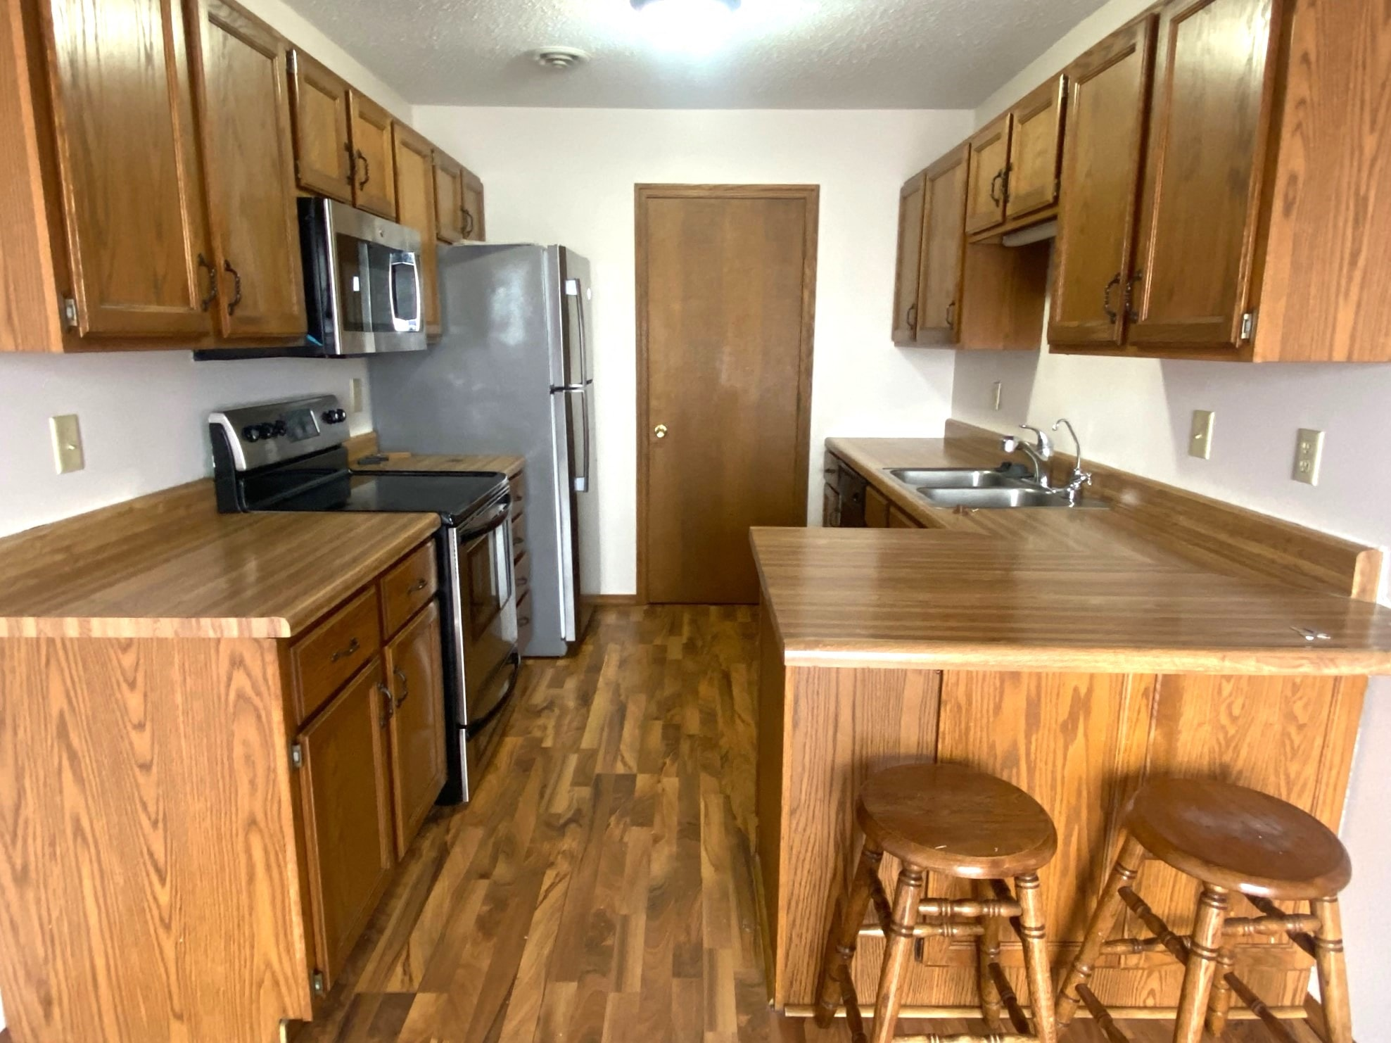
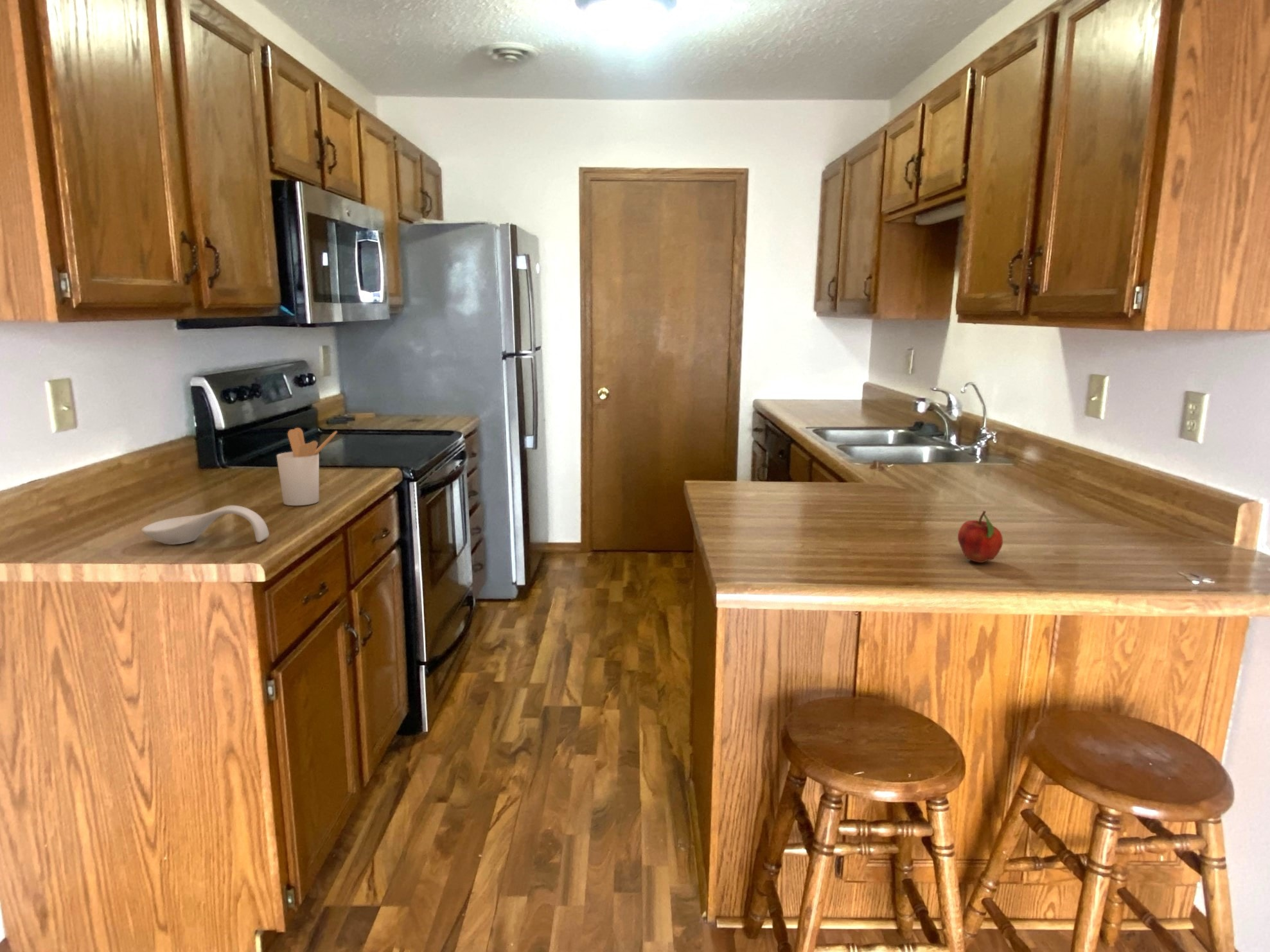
+ spoon rest [141,505,270,545]
+ utensil holder [276,427,338,506]
+ fruit [957,510,1003,563]
